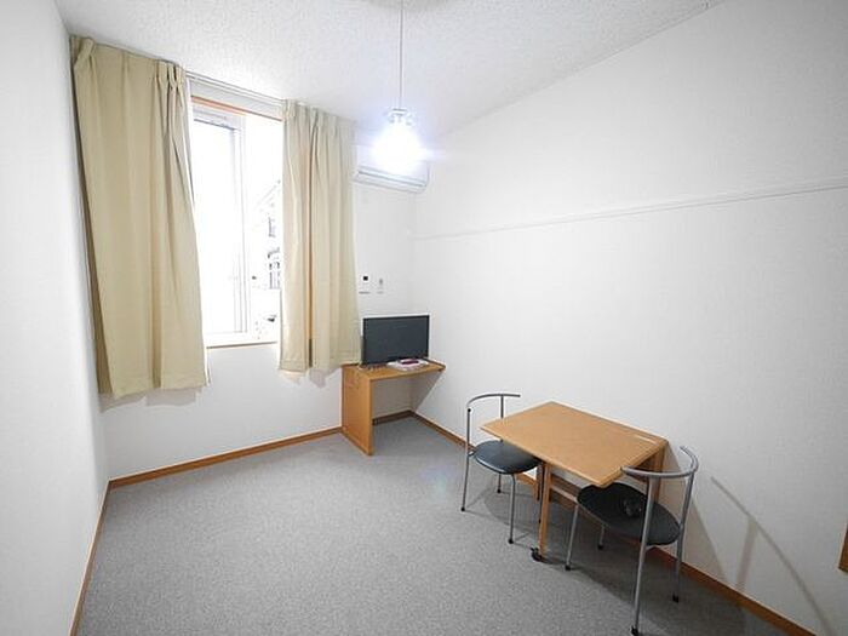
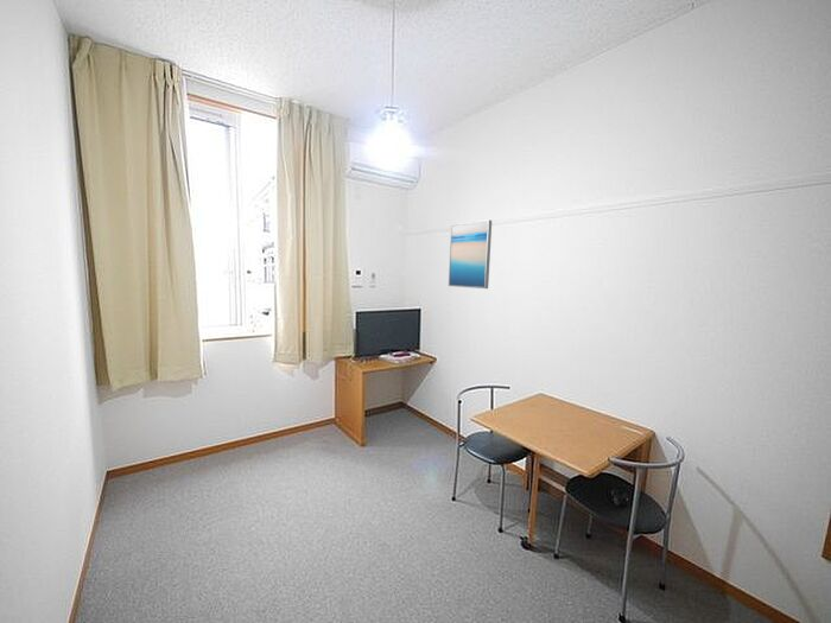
+ wall art [448,218,493,290]
